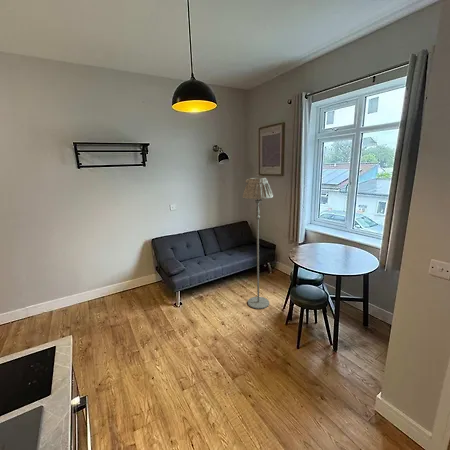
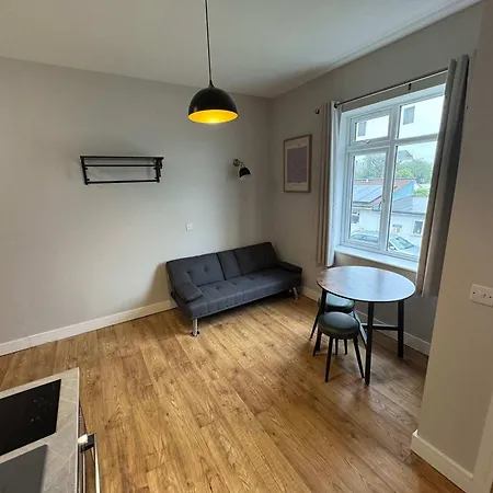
- floor lamp [241,177,274,310]
